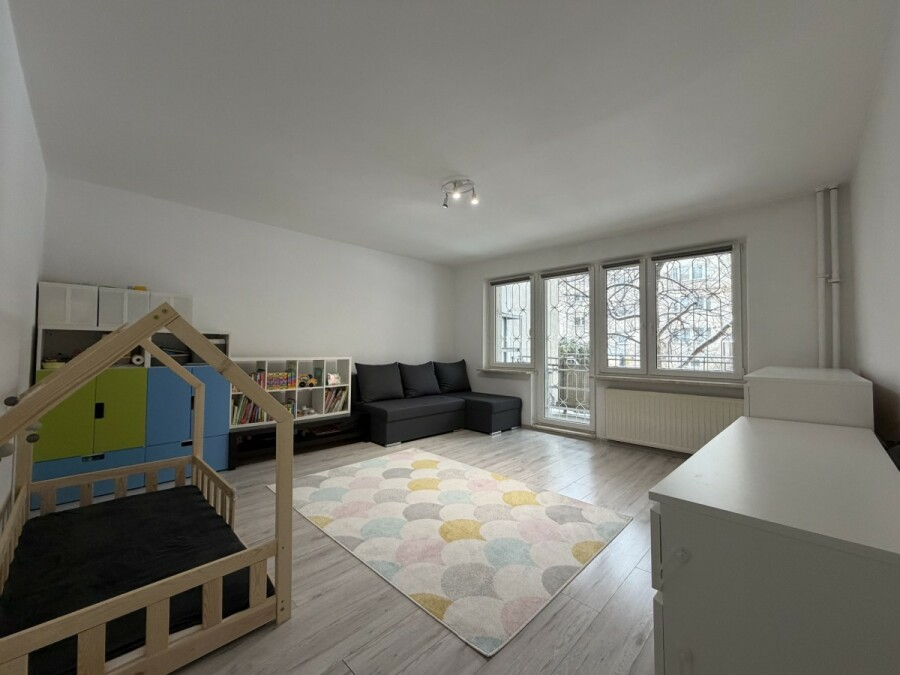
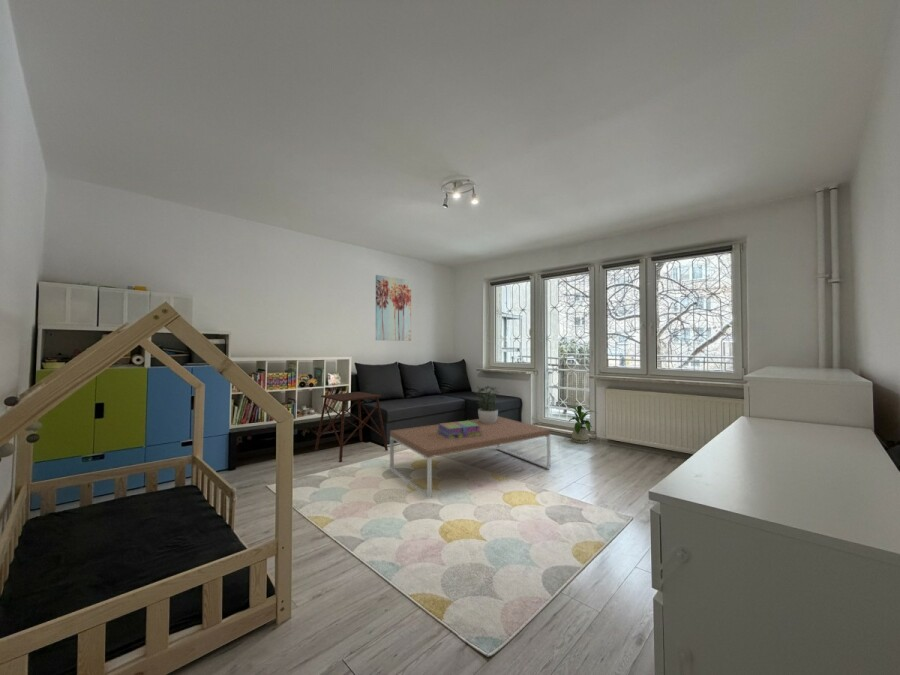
+ wall art [375,274,412,342]
+ stack of books [437,420,481,439]
+ house plant [565,405,598,444]
+ coffee table [389,415,551,500]
+ side table [314,391,389,463]
+ potted plant [473,384,500,424]
